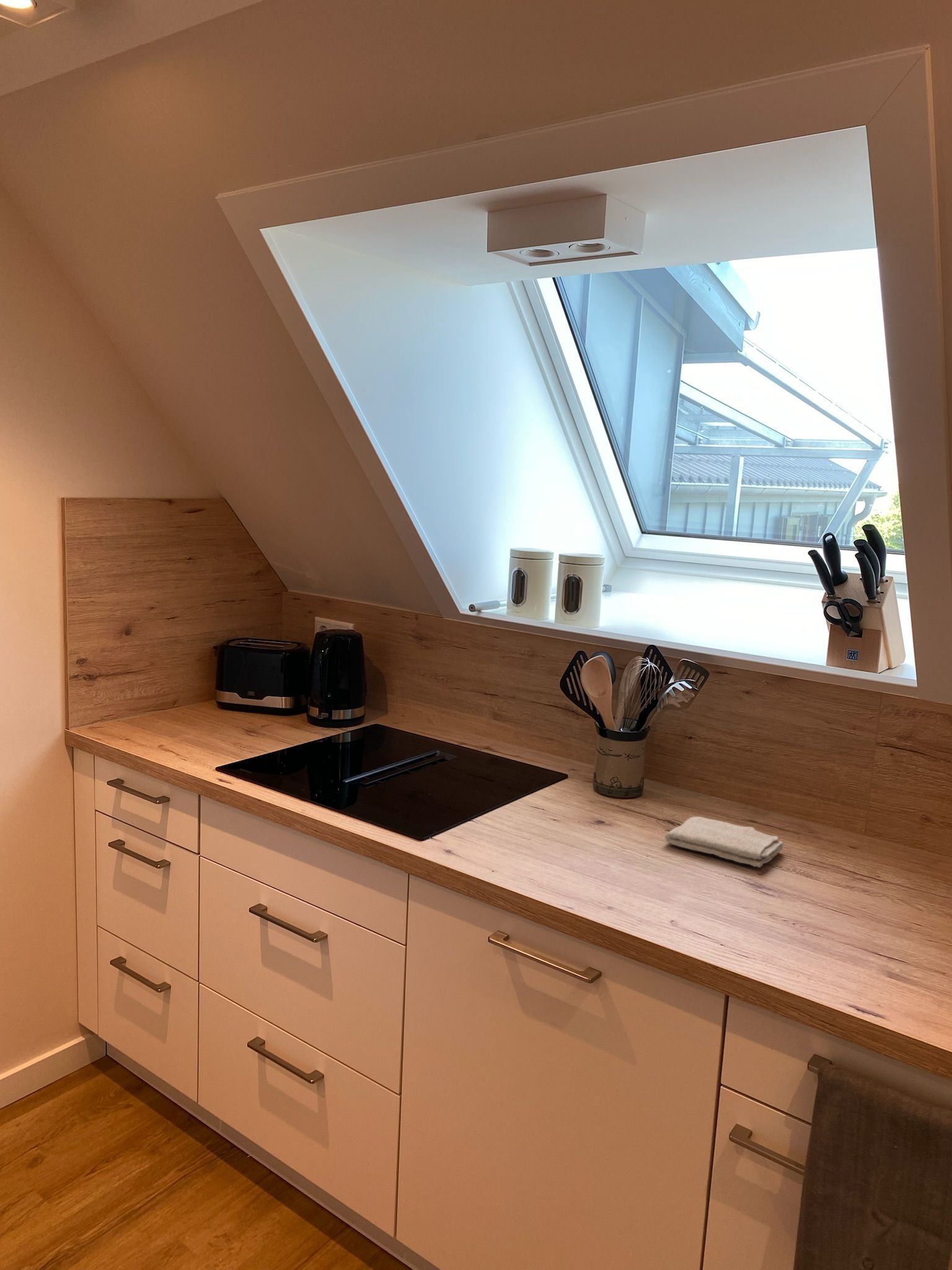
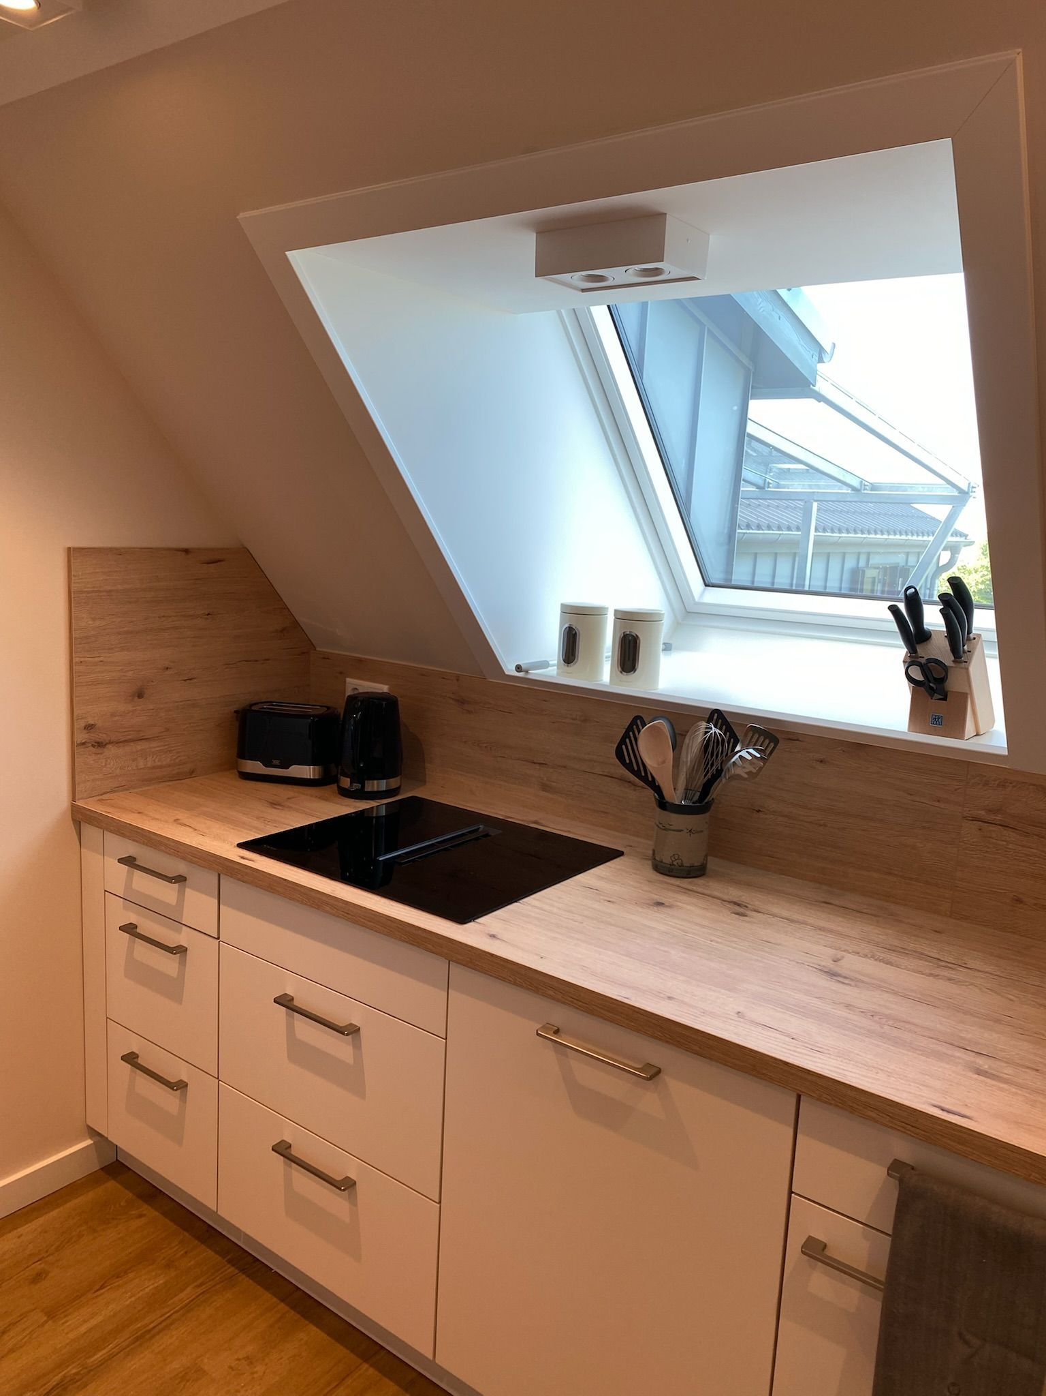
- washcloth [664,816,784,868]
